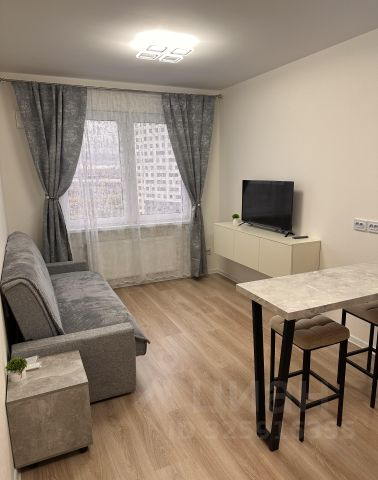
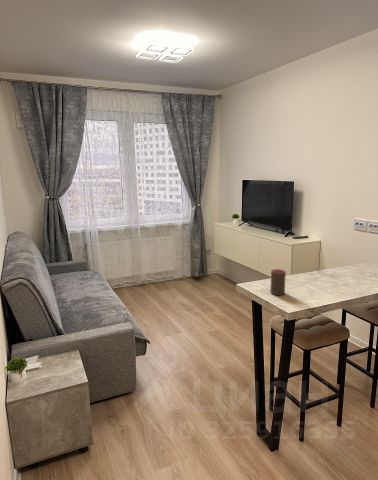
+ cup [269,268,287,296]
